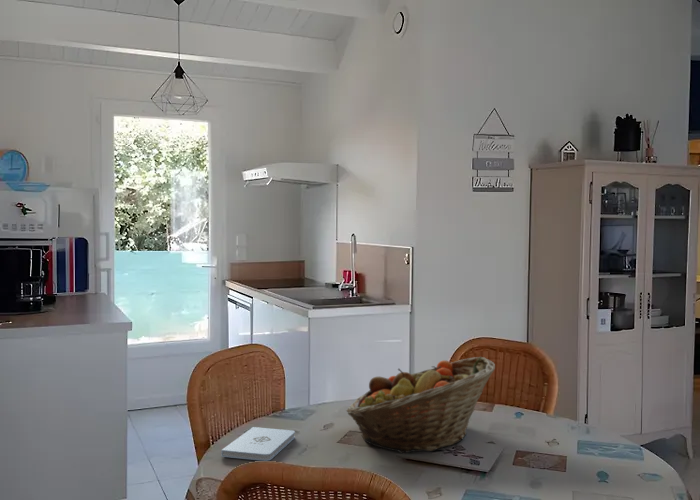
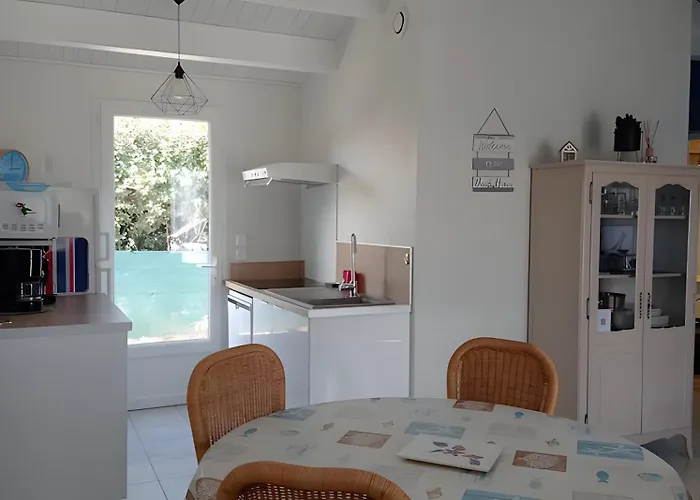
- notepad [220,426,296,462]
- fruit basket [345,356,496,454]
